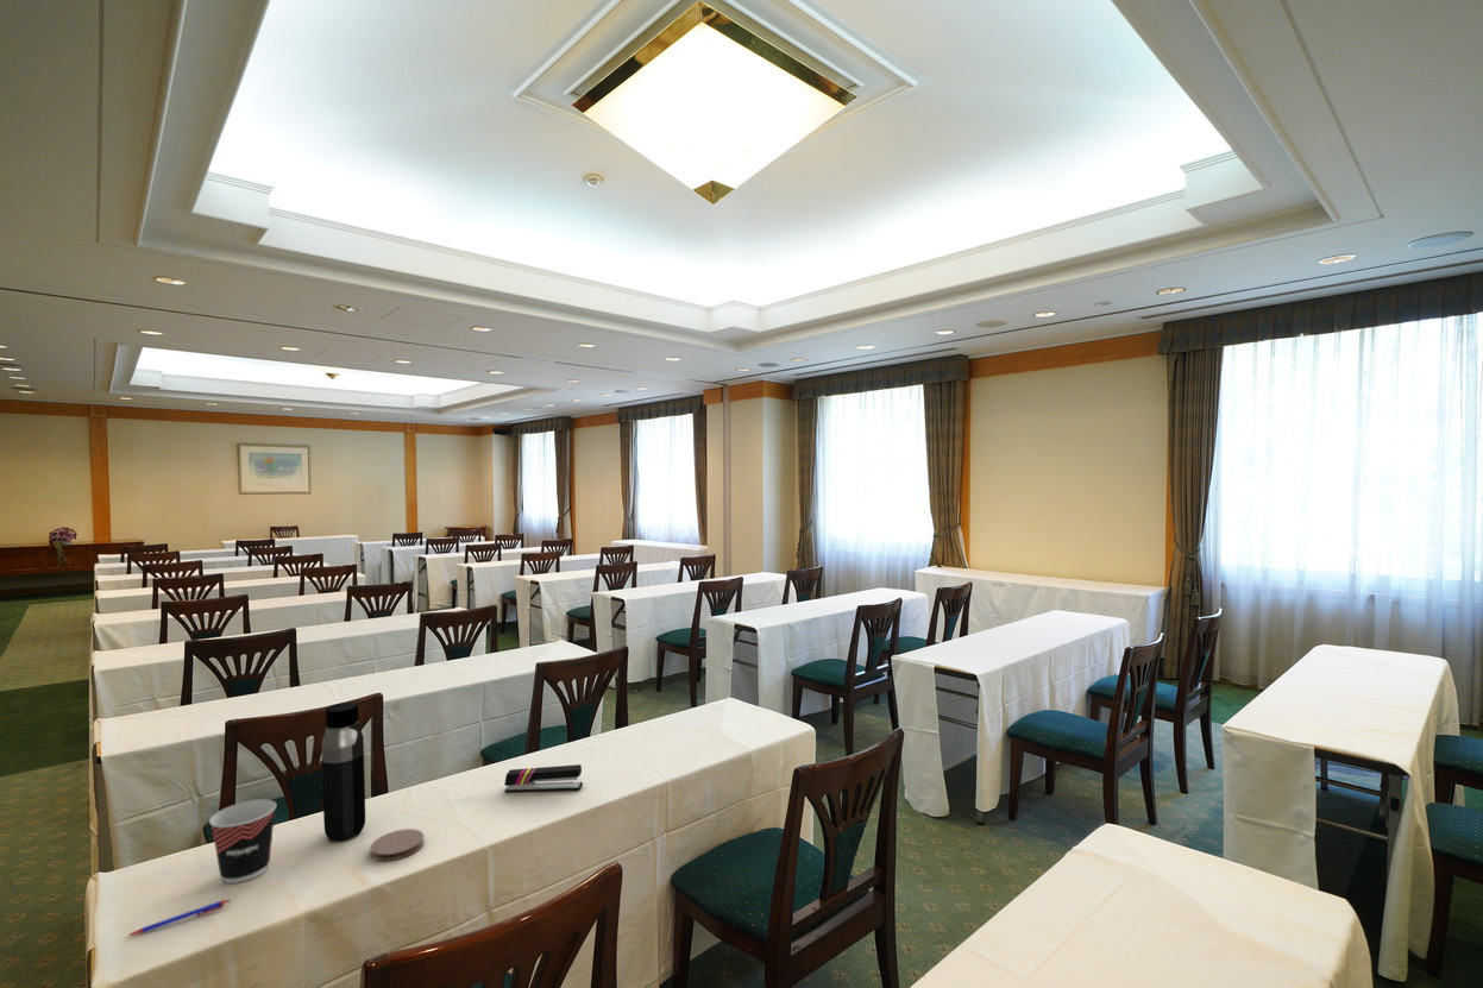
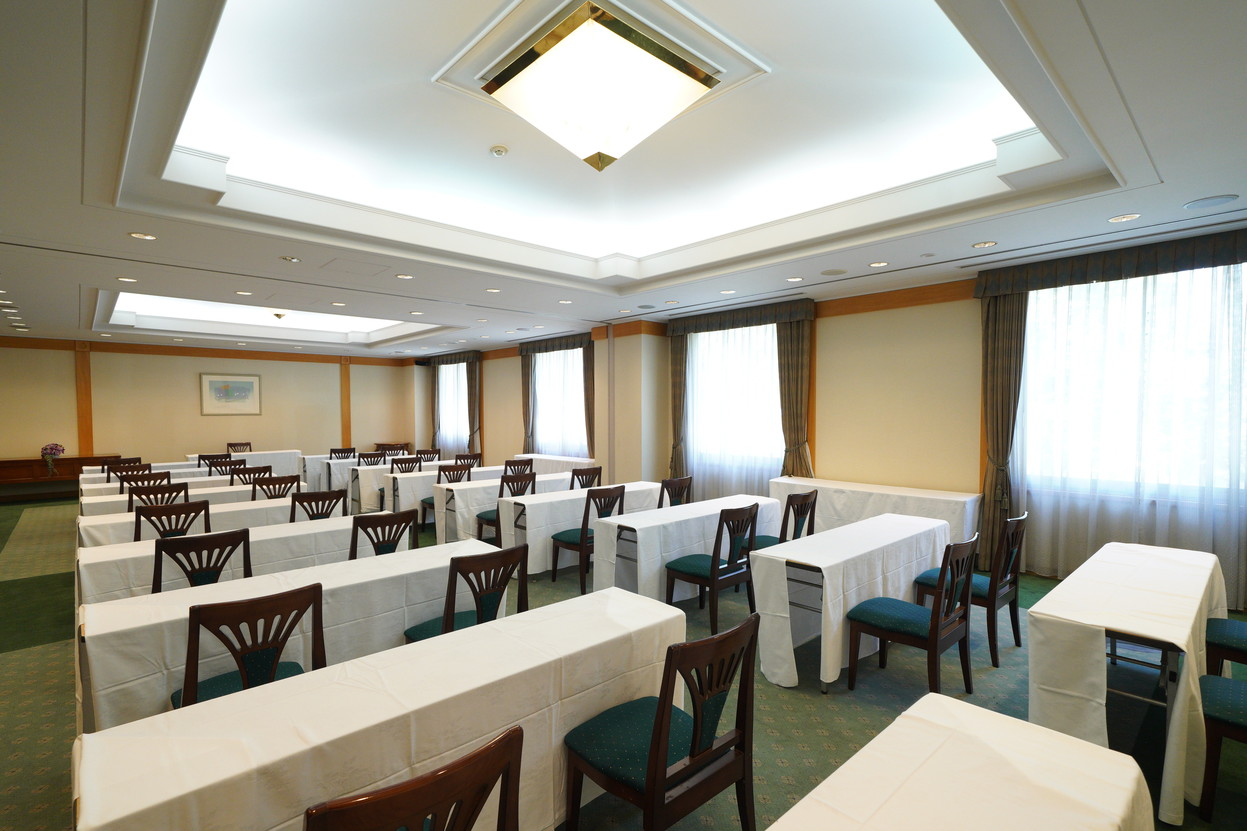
- stapler [503,763,584,793]
- pen [126,898,231,937]
- water bottle [321,701,366,842]
- coaster [370,827,425,862]
- cup [208,799,277,885]
